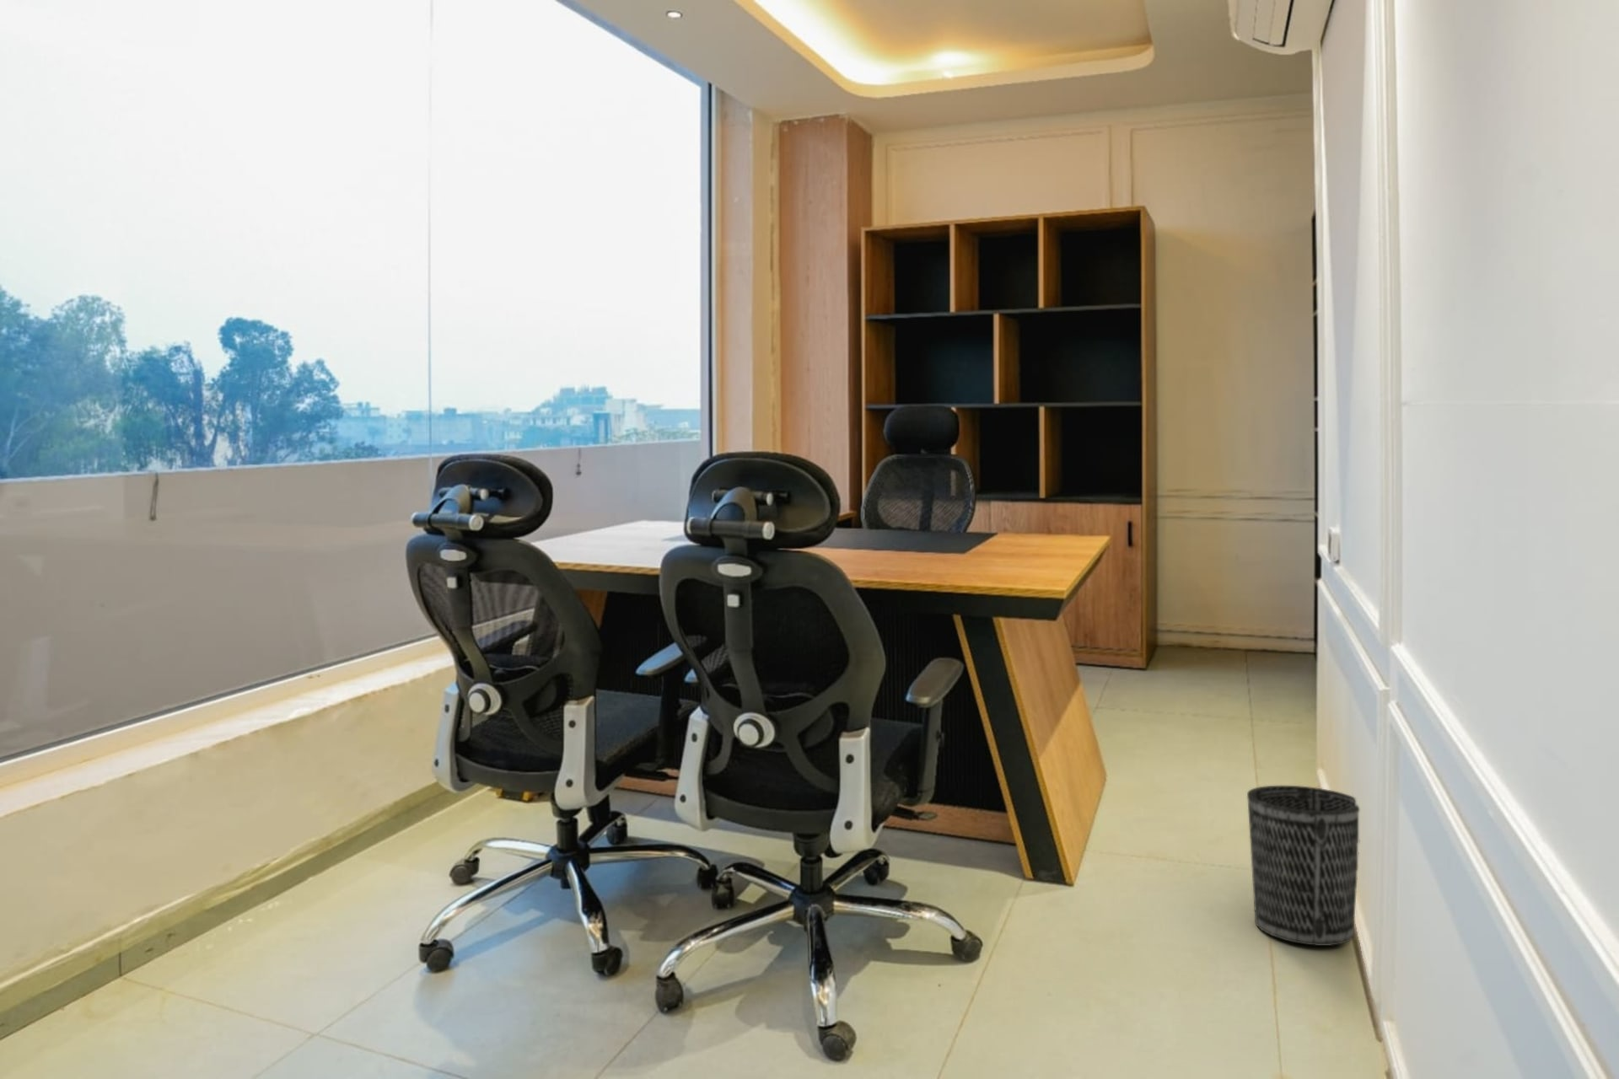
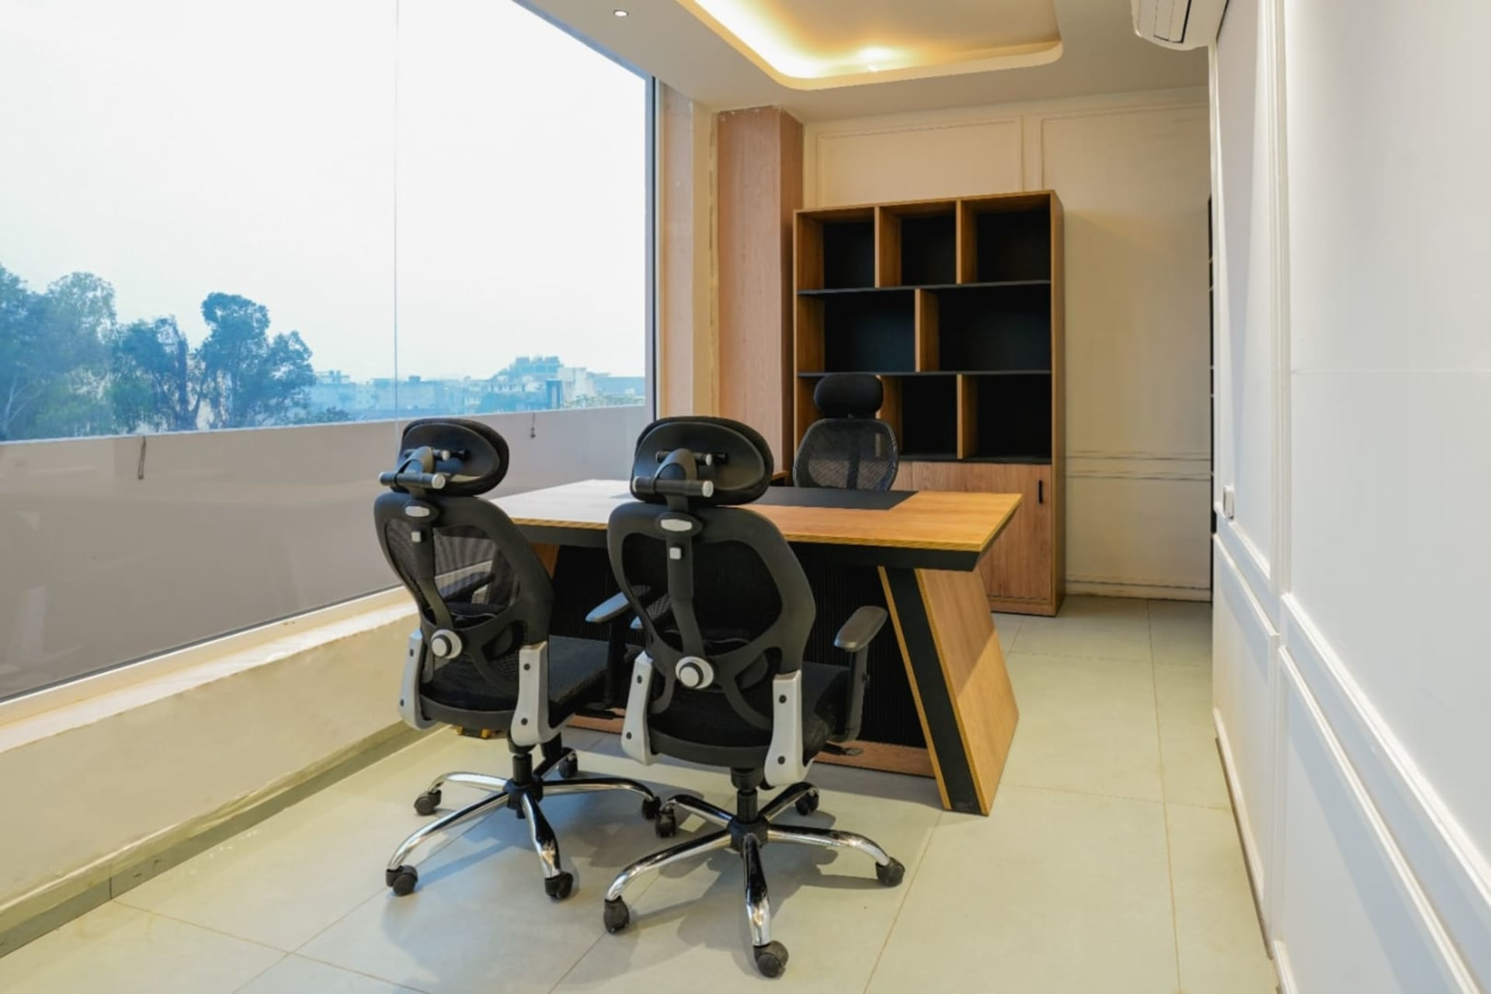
- wastebasket [1247,785,1360,947]
